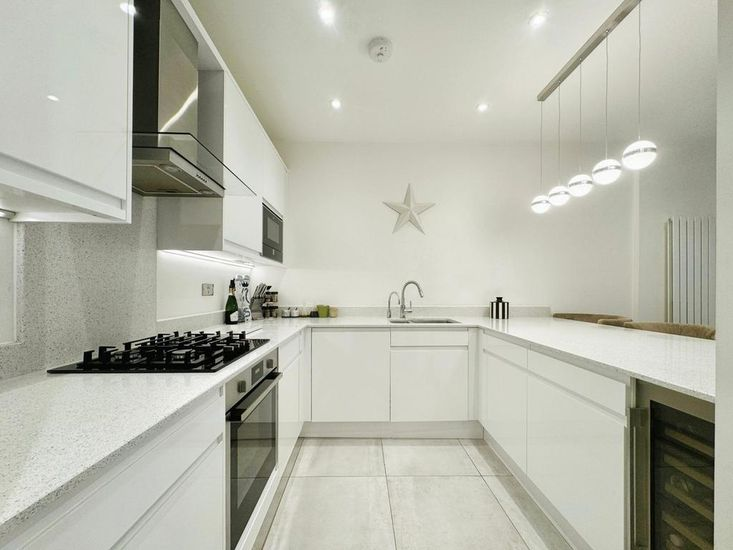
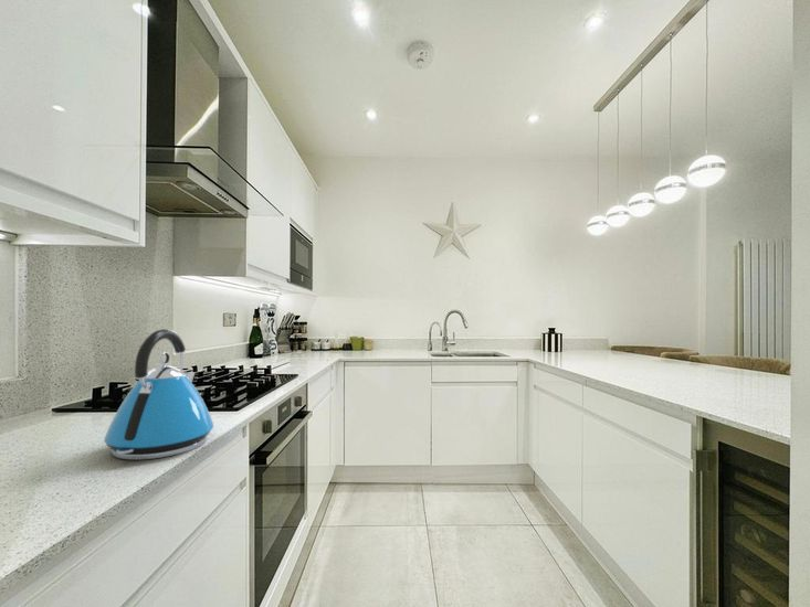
+ kettle [103,328,214,461]
